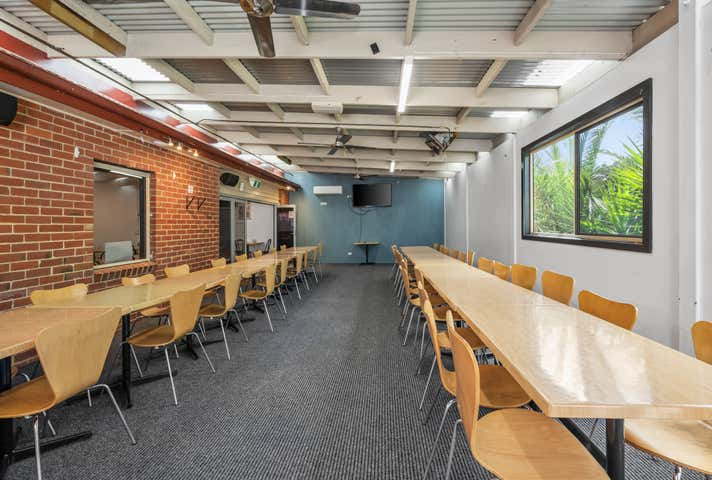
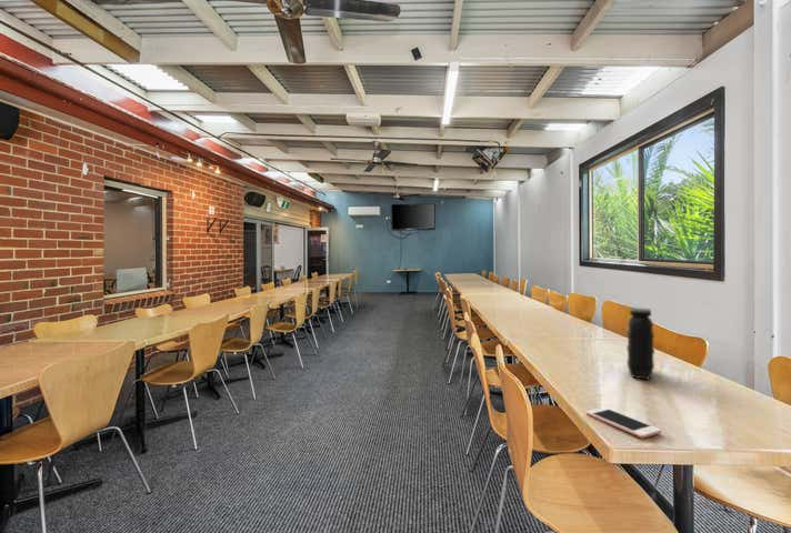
+ cell phone [585,406,662,439]
+ water jug [627,306,655,381]
